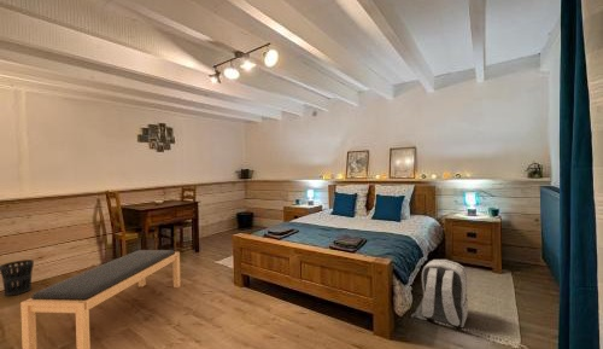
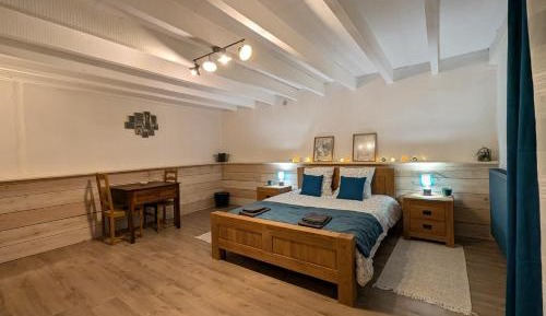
- wastebasket [0,258,35,297]
- bench [19,249,182,349]
- backpack [421,258,469,330]
